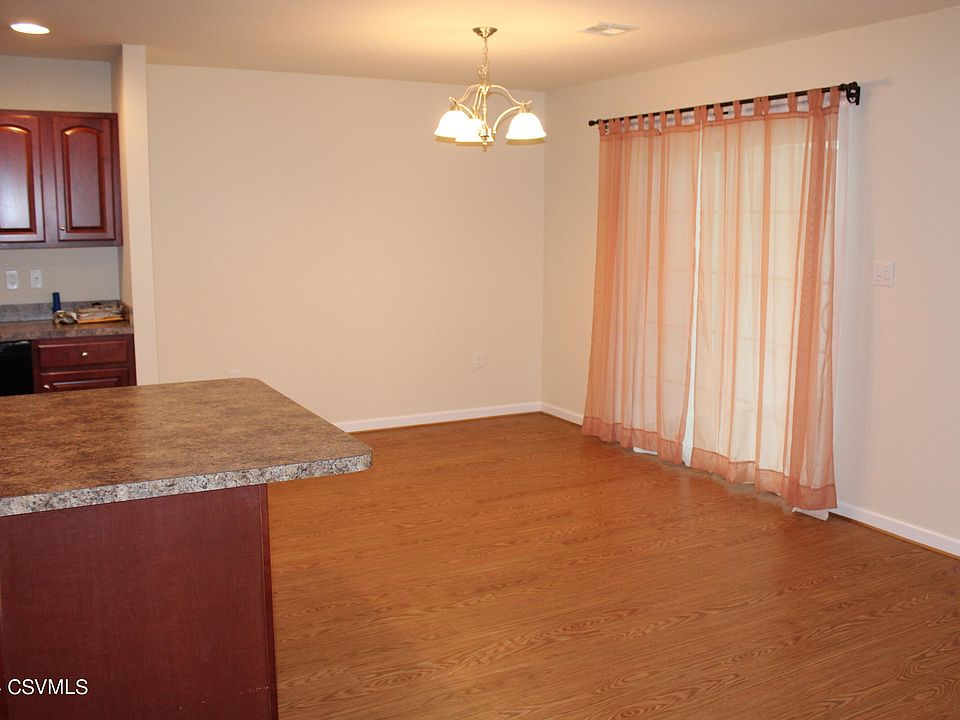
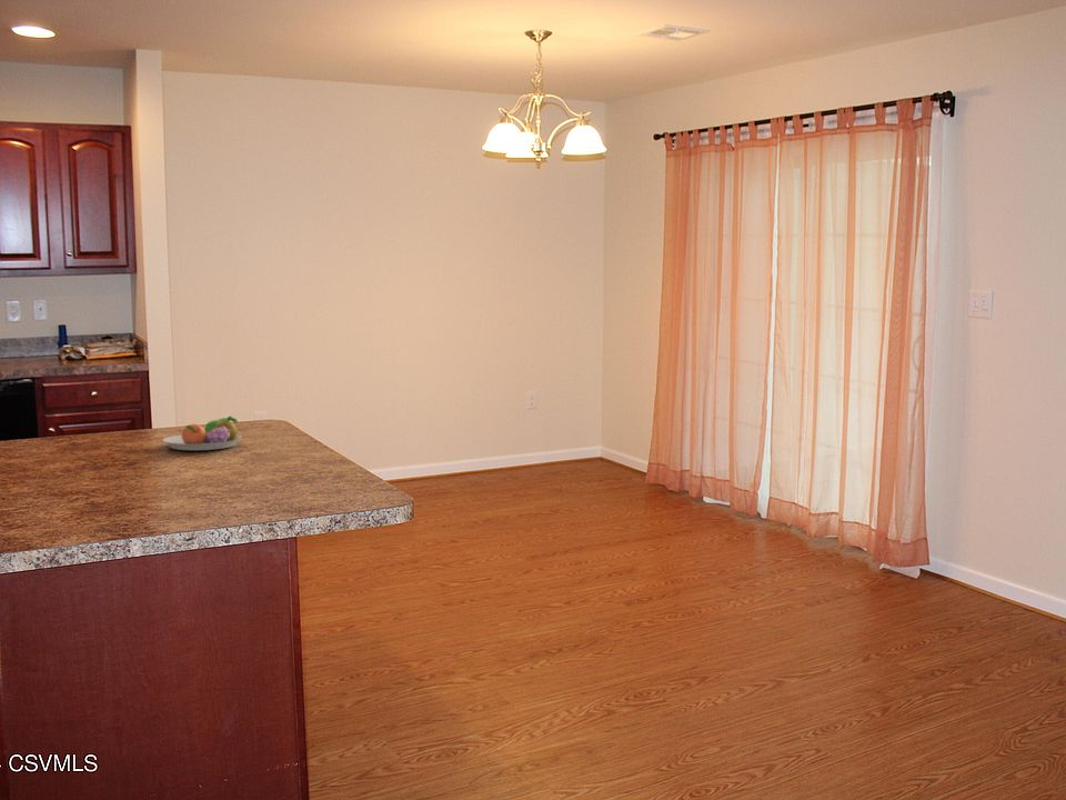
+ fruit bowl [162,416,243,451]
